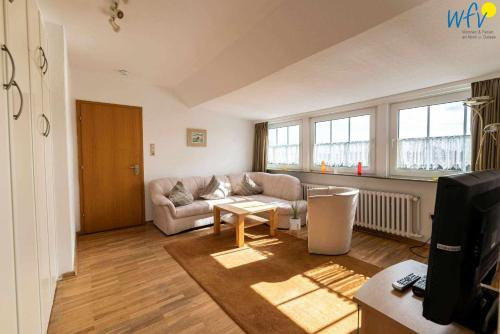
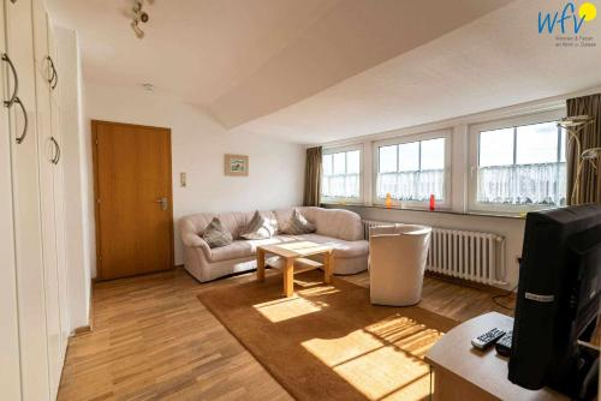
- house plant [284,195,306,237]
